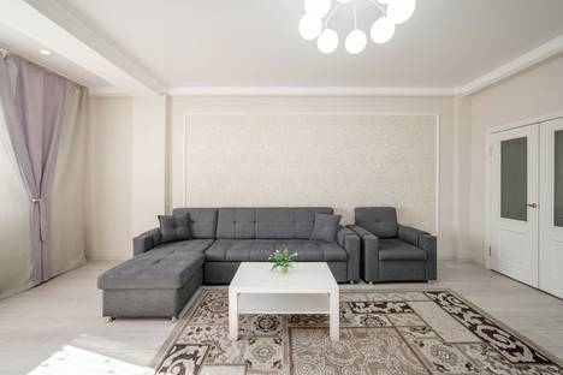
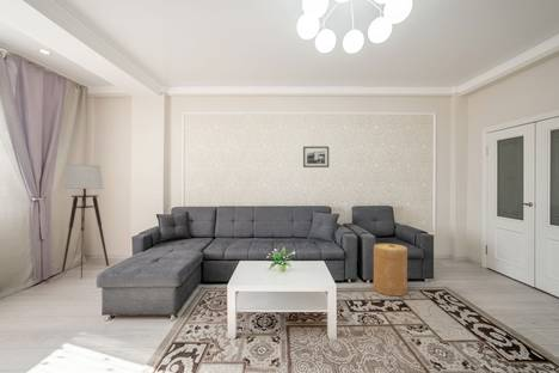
+ basket [371,243,408,296]
+ floor lamp [41,164,110,285]
+ picture frame [302,146,330,169]
